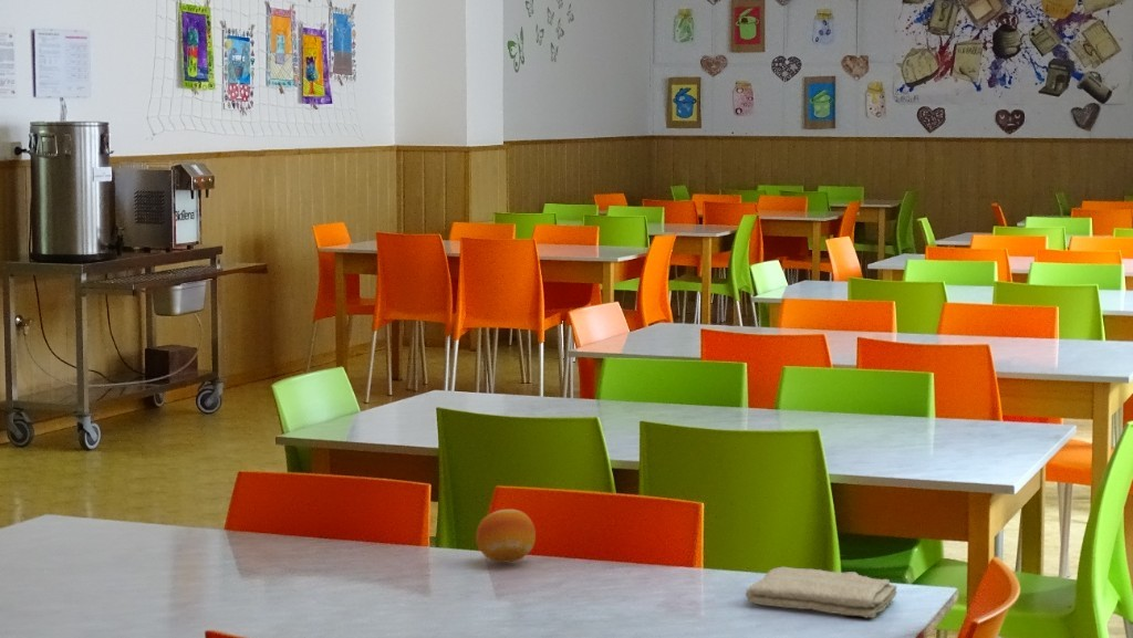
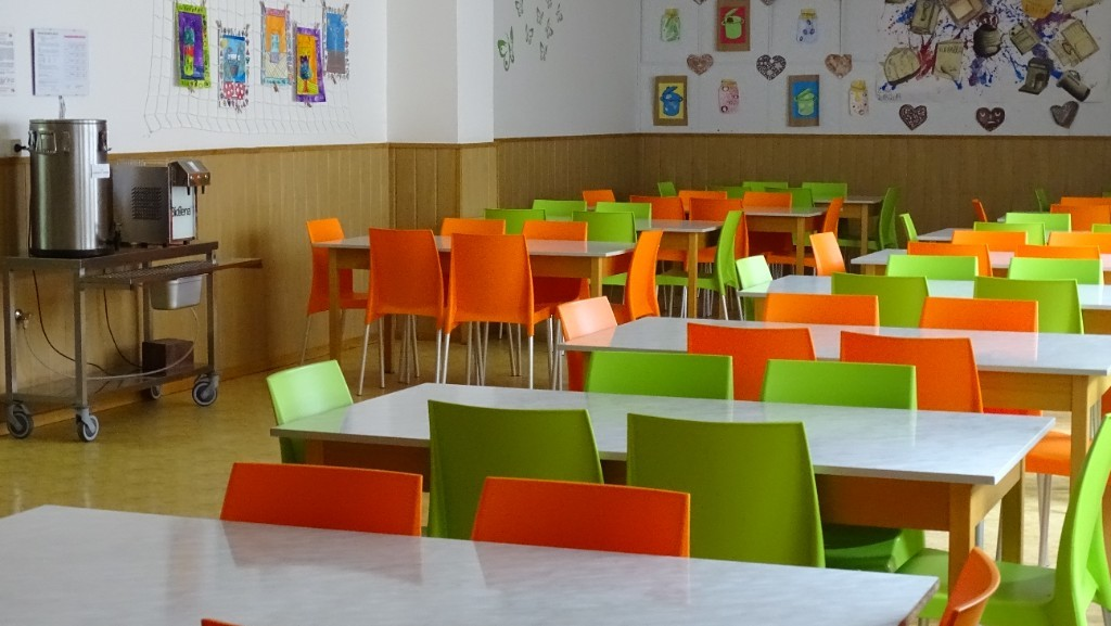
- washcloth [745,566,898,619]
- fruit [475,509,537,564]
